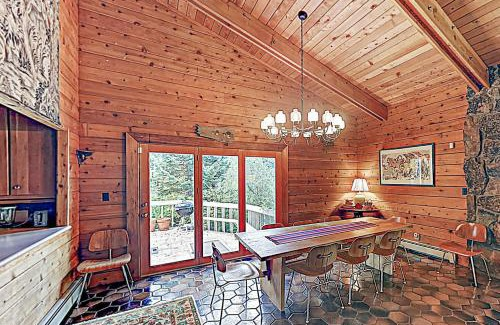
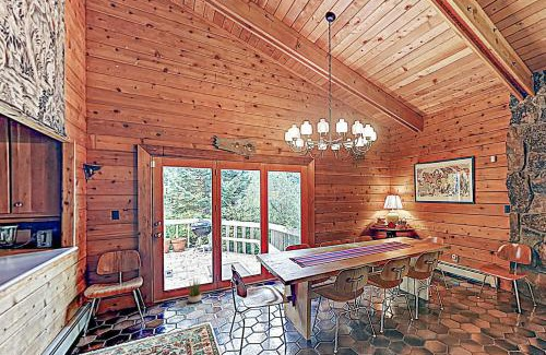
+ potted plant [185,276,205,304]
